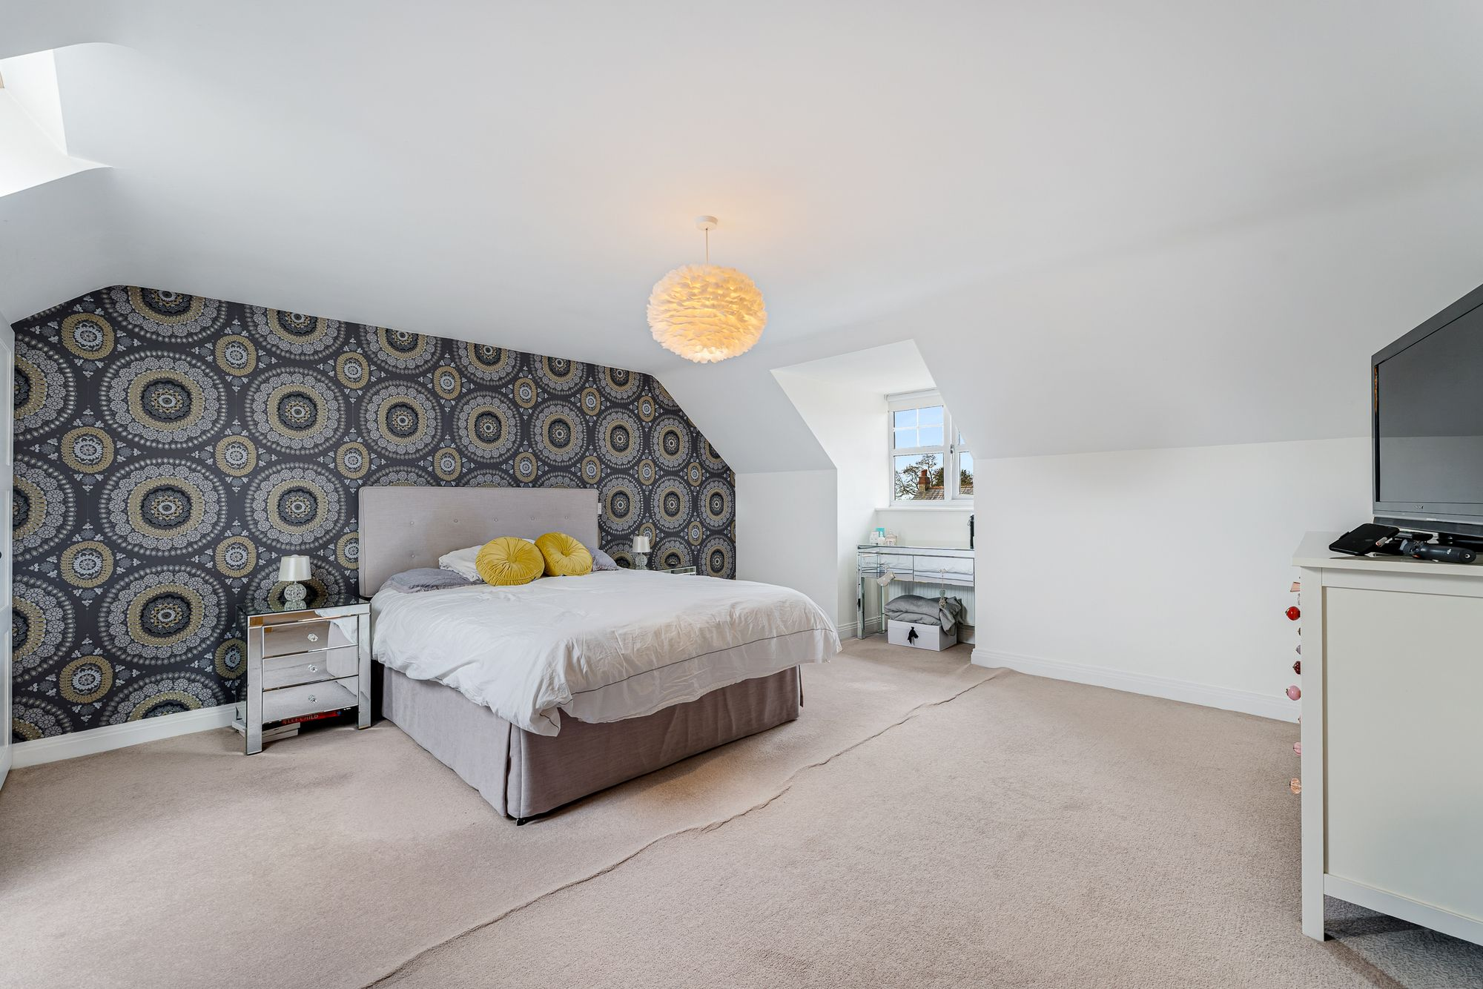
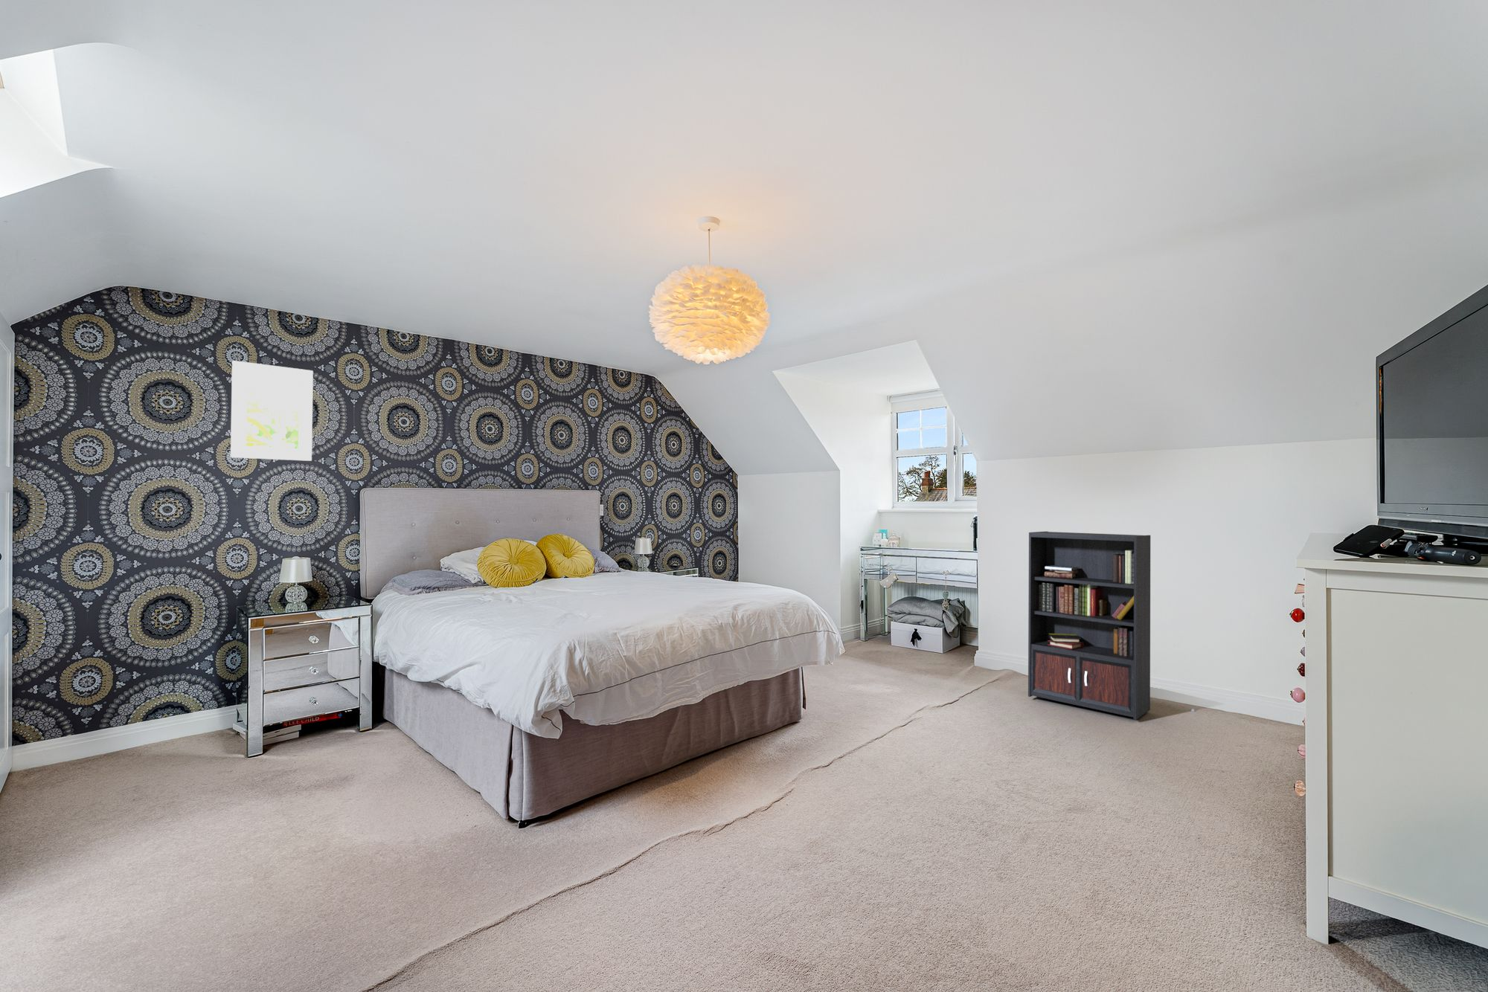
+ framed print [230,360,314,462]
+ bookcase [1027,531,1196,721]
